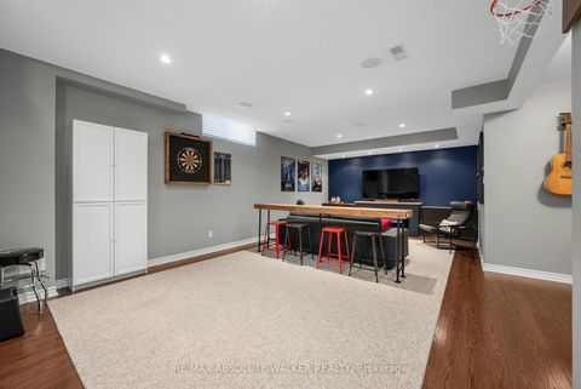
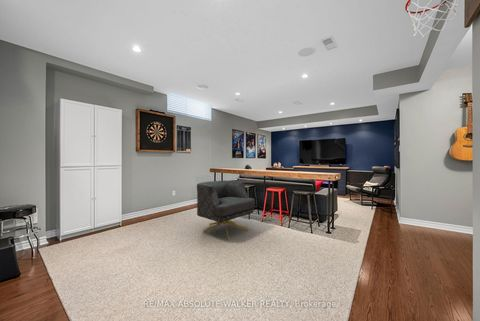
+ armchair [196,179,256,240]
